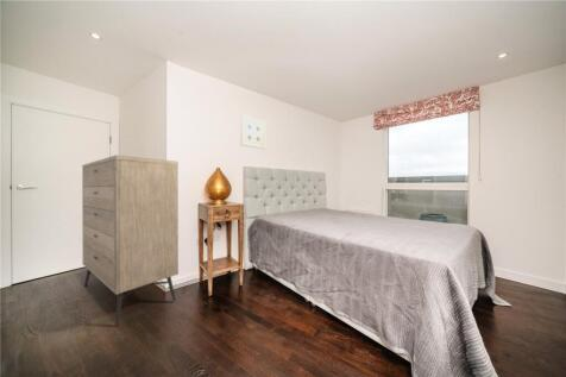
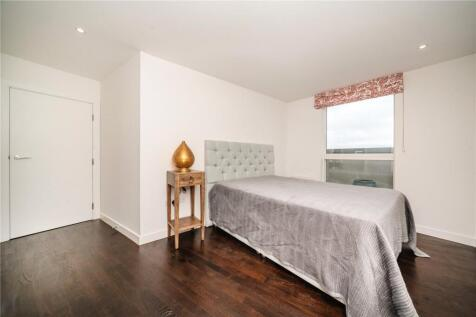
- wall art [239,114,266,150]
- dresser [81,155,180,326]
